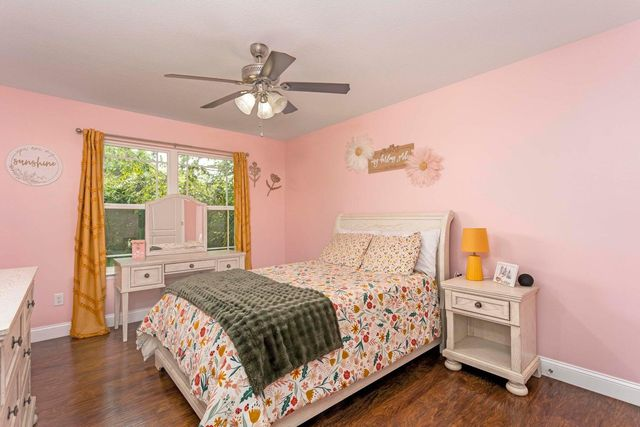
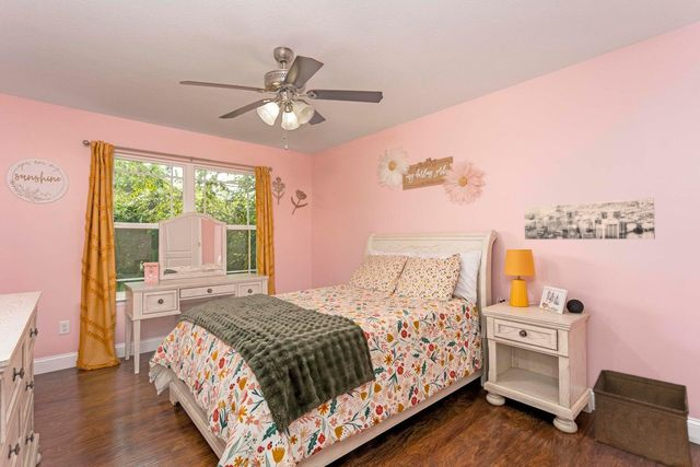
+ storage bin [591,369,693,467]
+ wall art [523,197,656,241]
